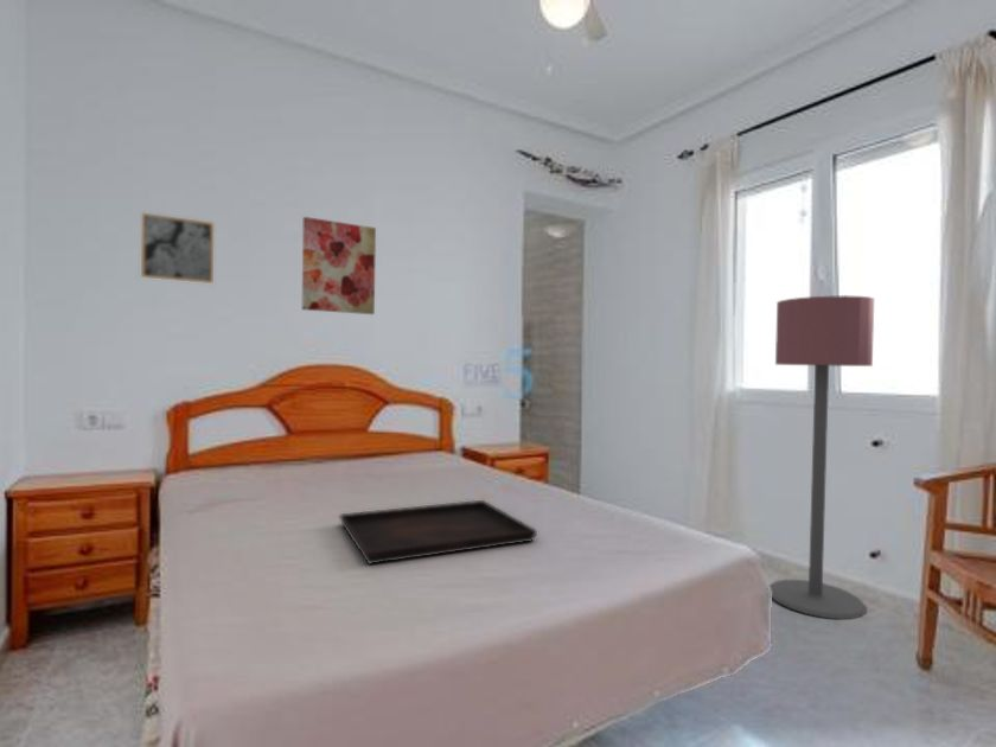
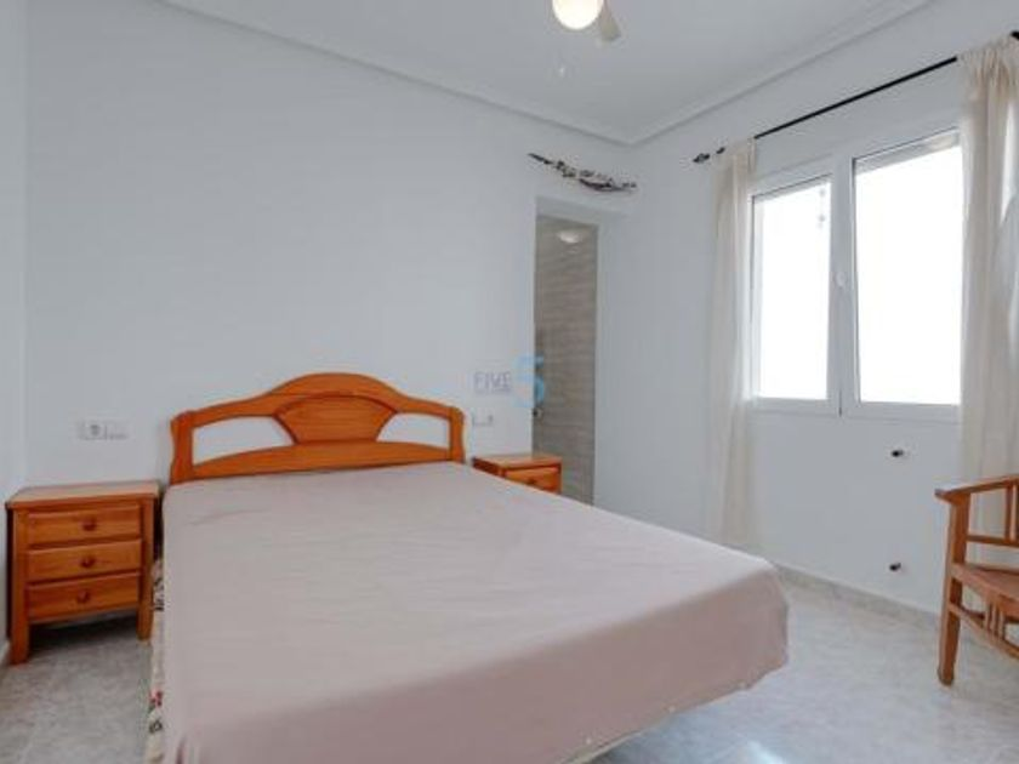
- floor lamp [768,294,875,620]
- wall art [140,212,215,285]
- serving tray [339,499,538,566]
- wall art [300,216,377,315]
